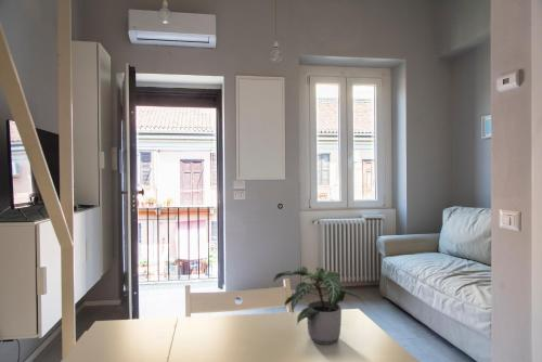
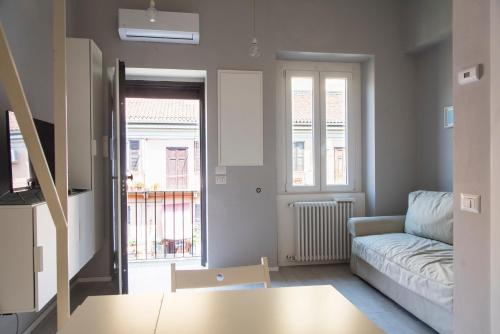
- potted plant [273,266,364,346]
